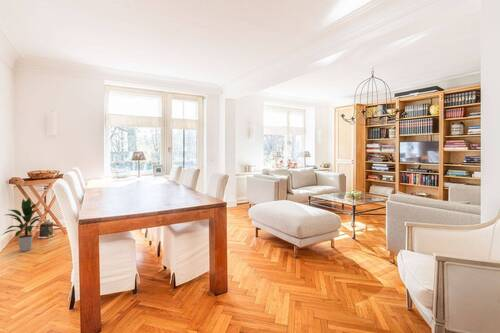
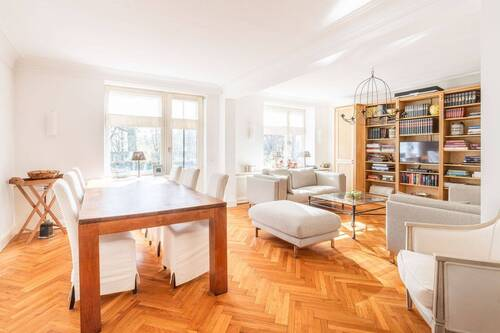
- indoor plant [1,196,53,252]
